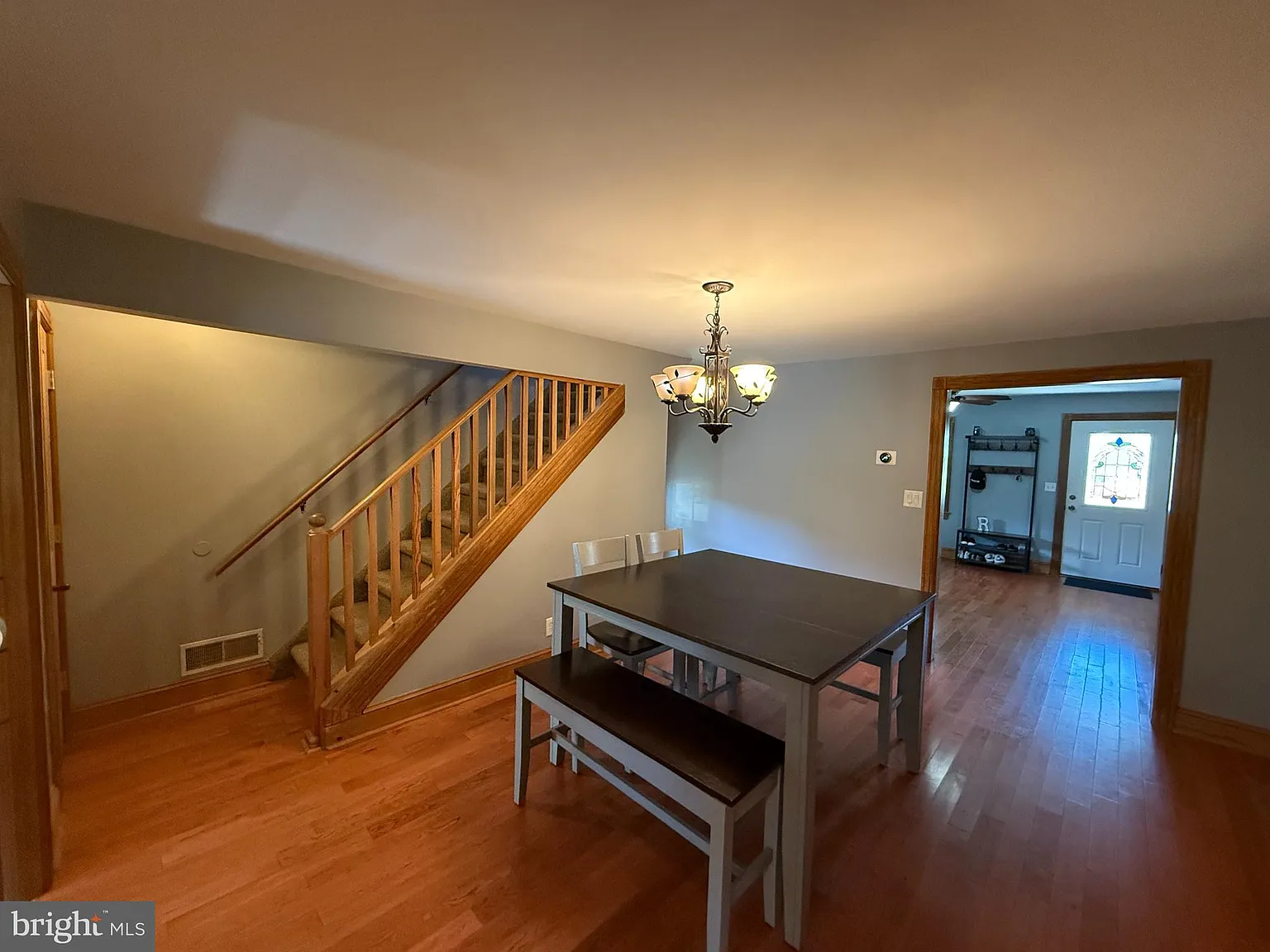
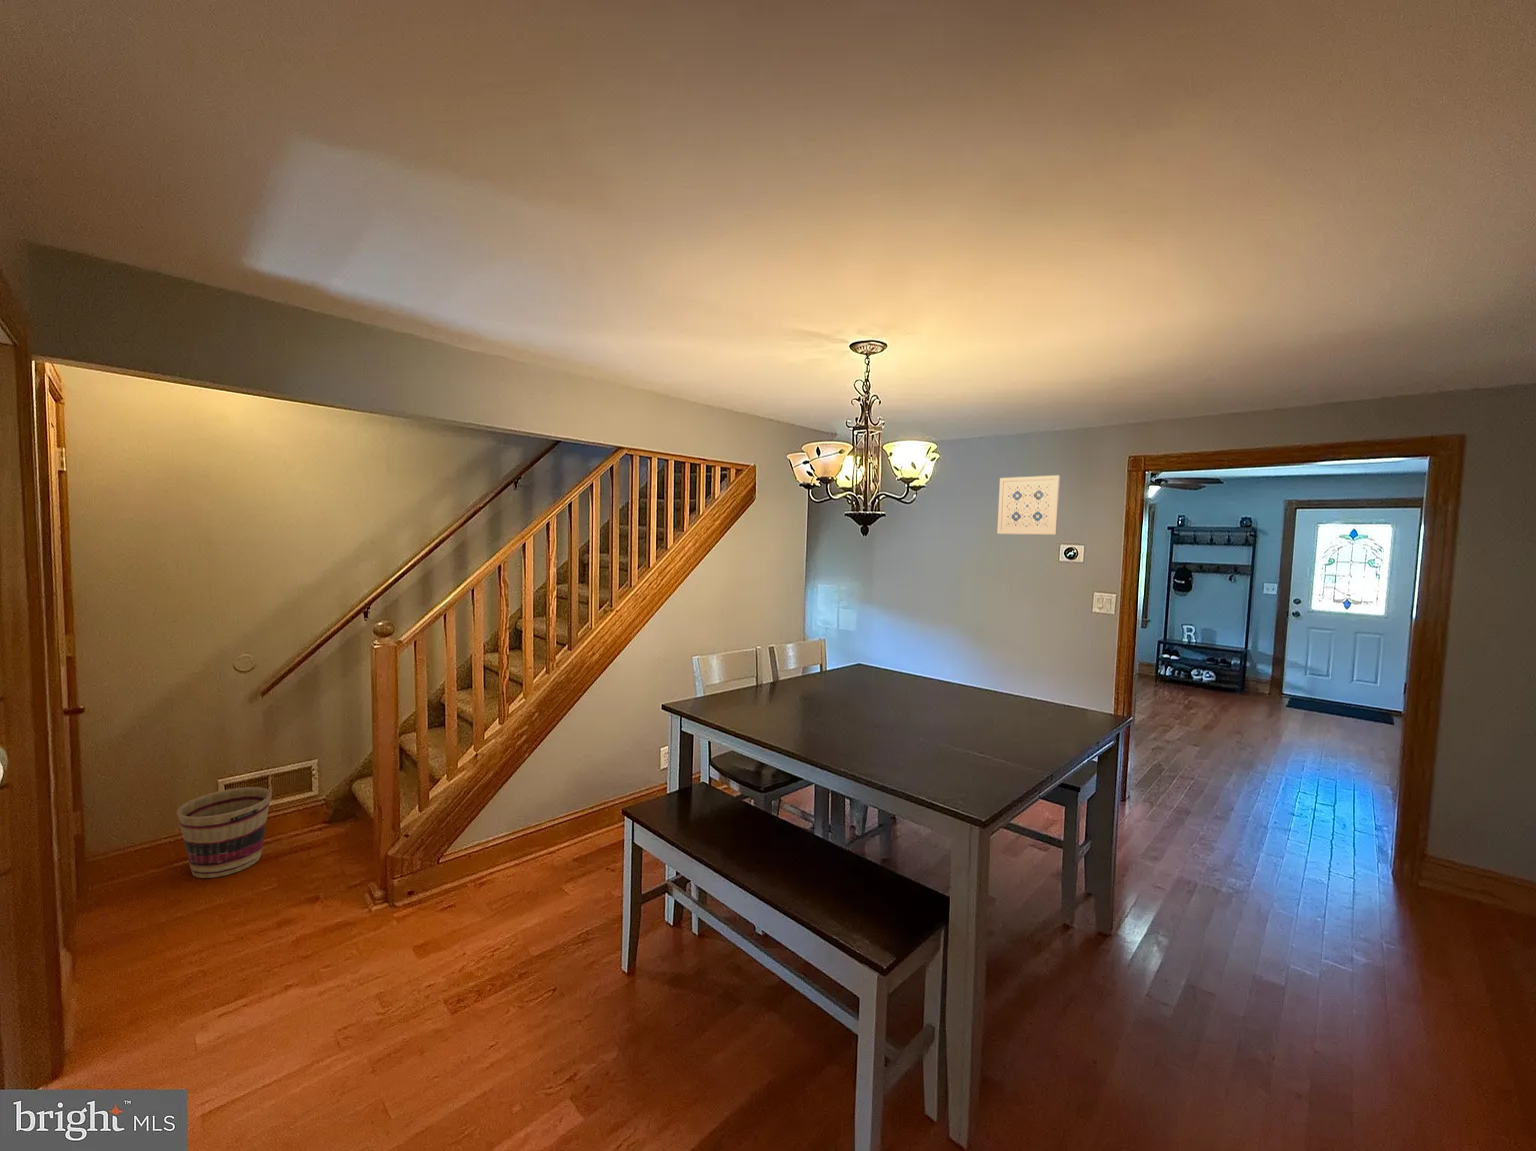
+ wall art [997,475,1061,536]
+ basket [177,786,272,879]
